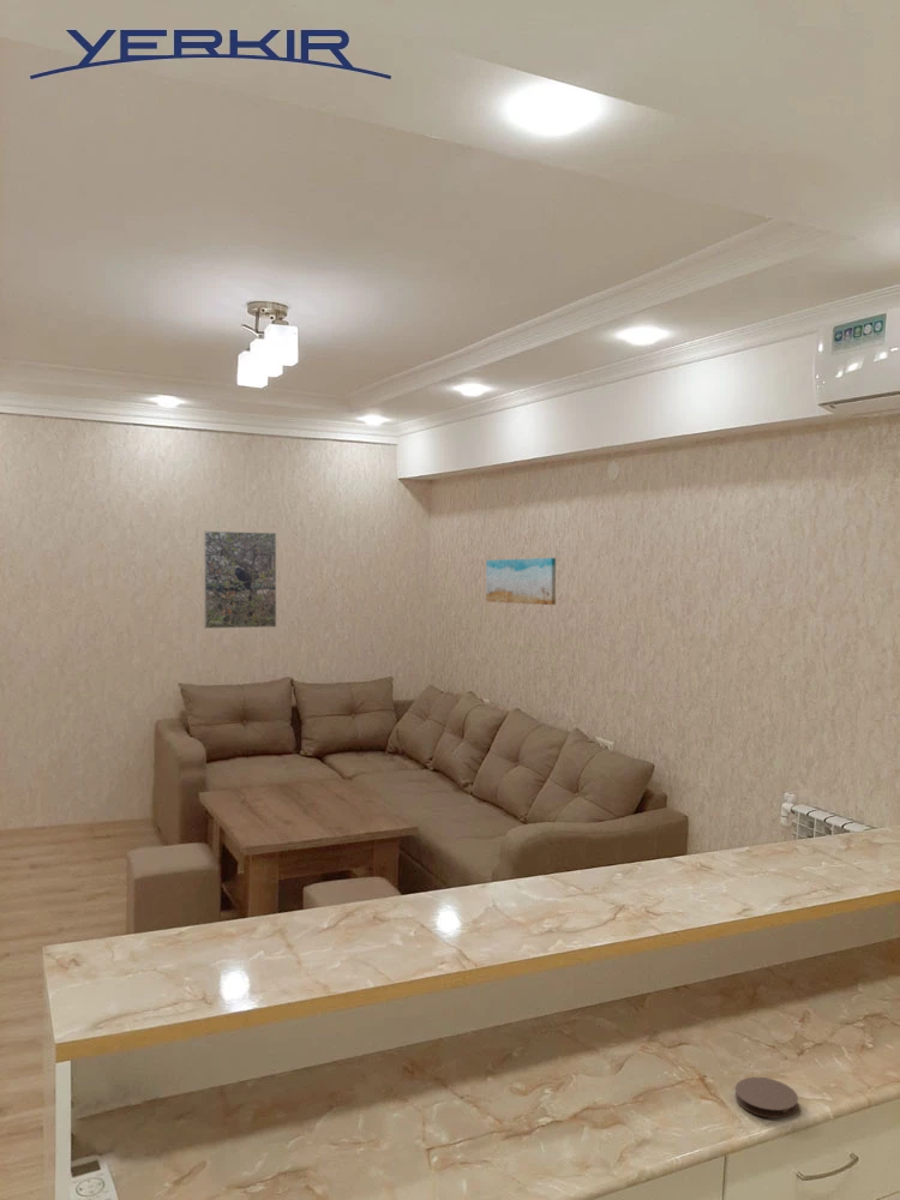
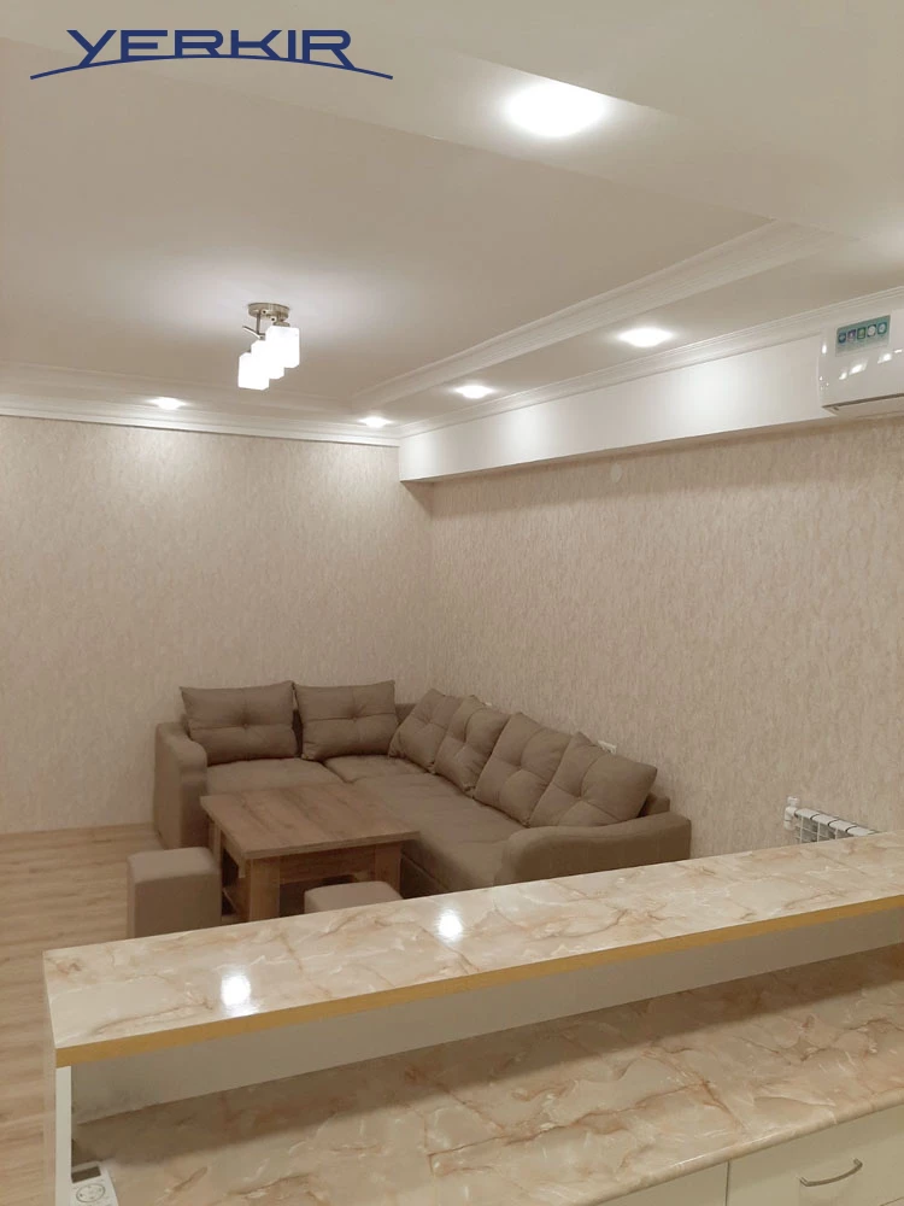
- coaster [734,1076,799,1120]
- wall art [485,557,557,606]
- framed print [203,530,277,630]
